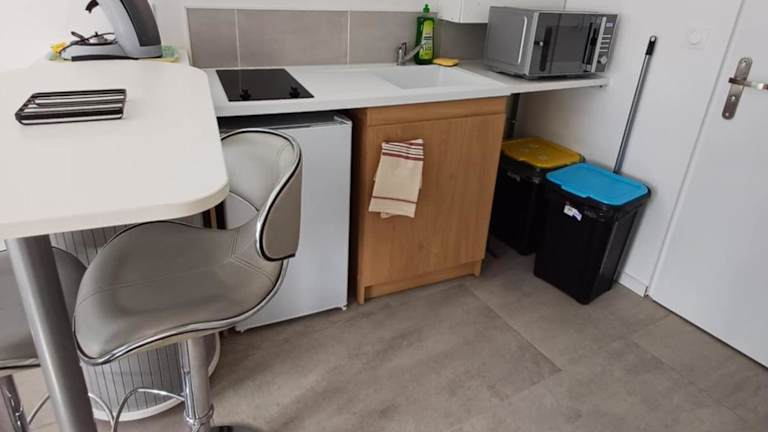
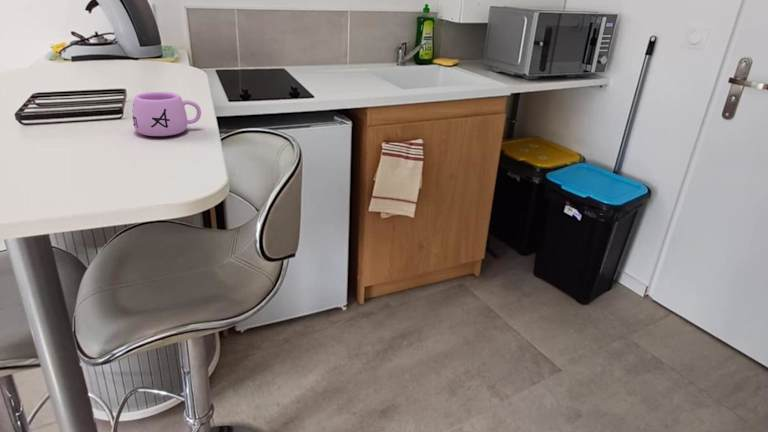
+ mug [132,91,202,137]
